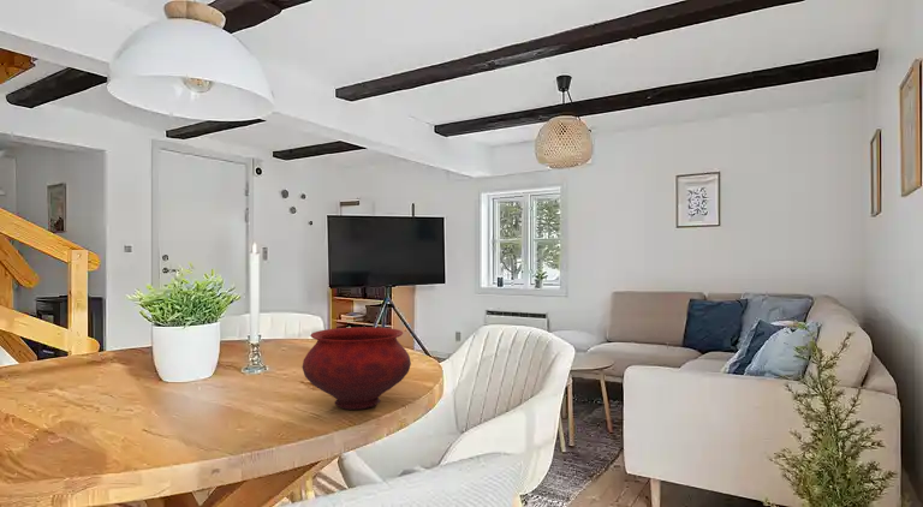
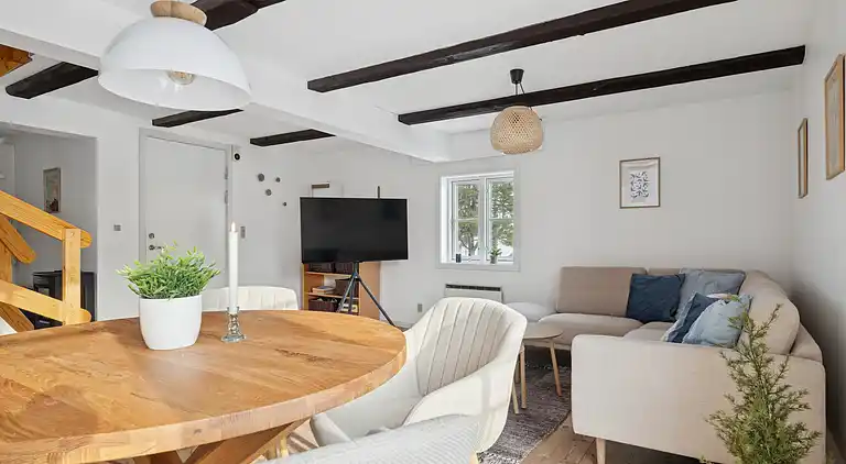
- bowl [300,326,412,411]
